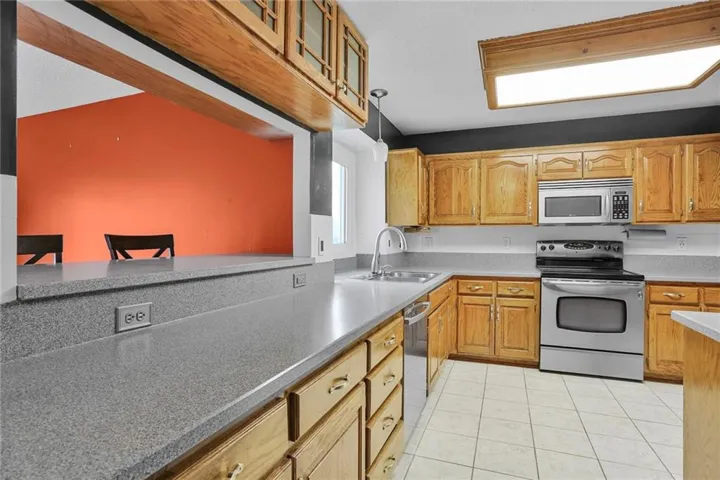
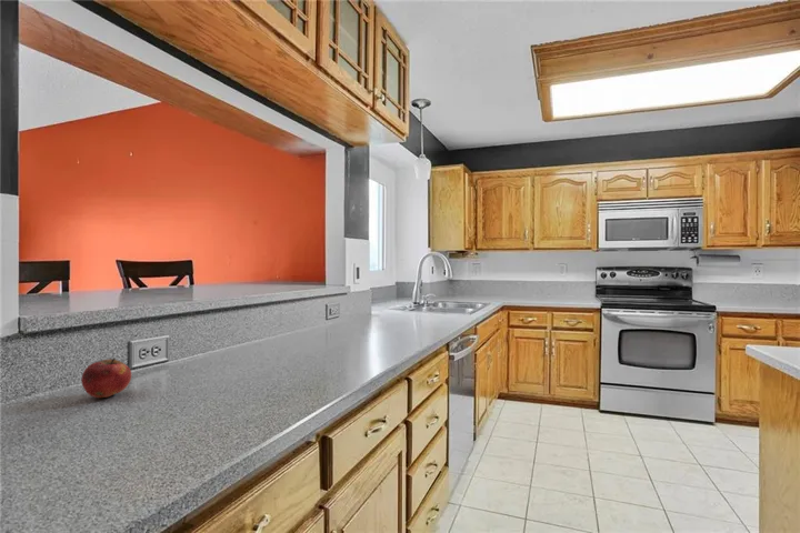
+ fruit [80,356,132,399]
